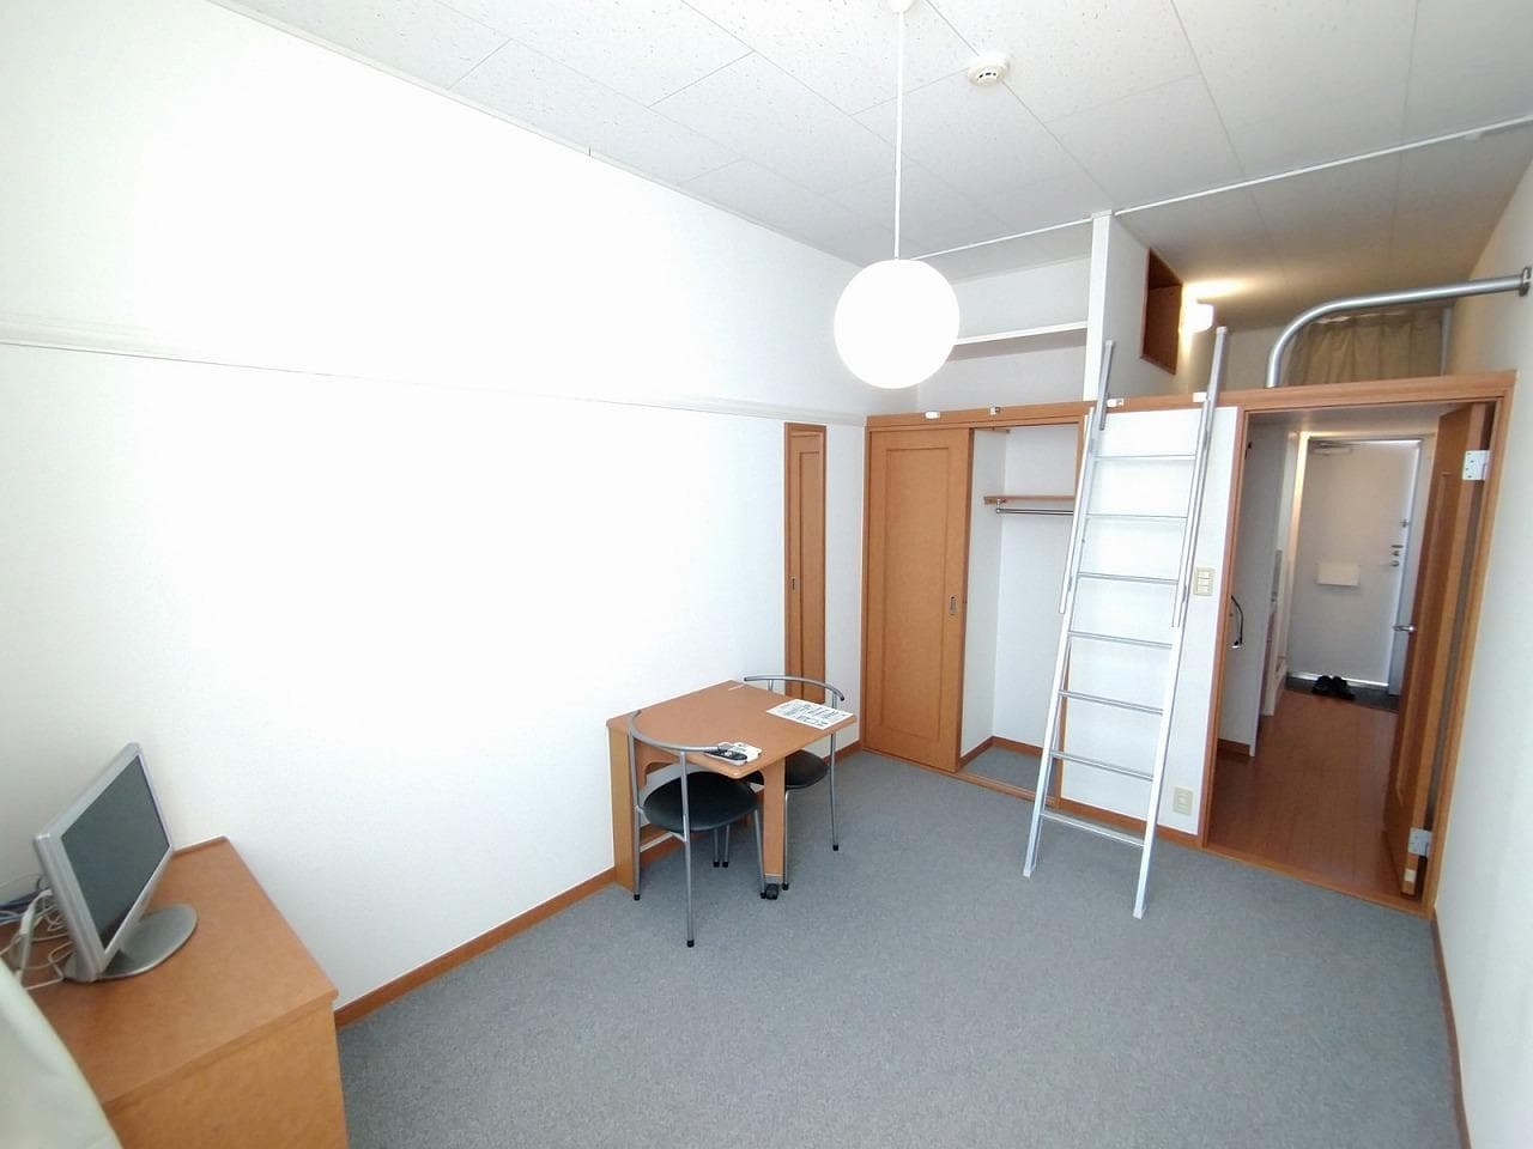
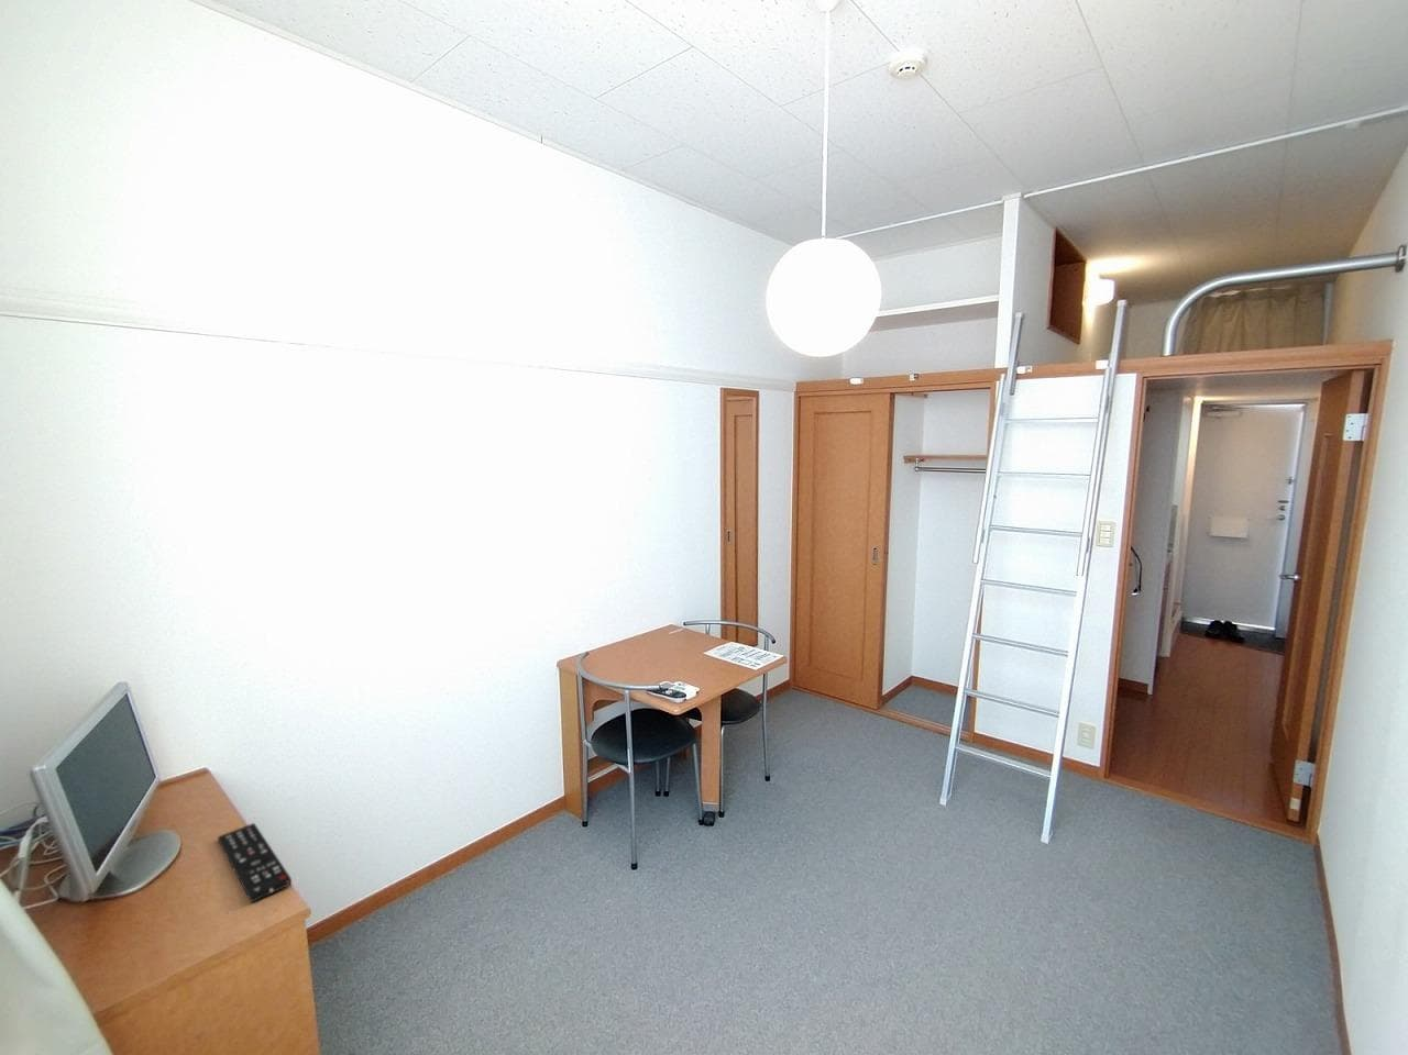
+ remote control [216,822,293,903]
